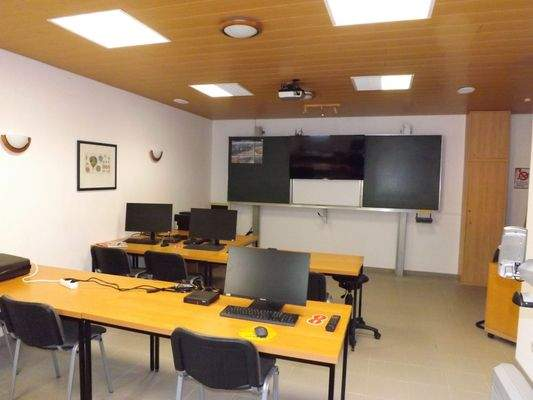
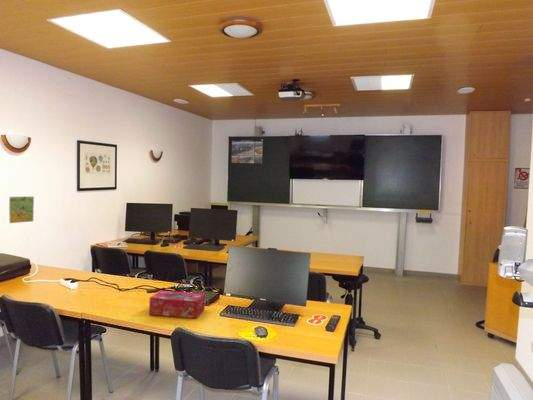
+ map [8,196,35,224]
+ tissue box [148,290,206,319]
